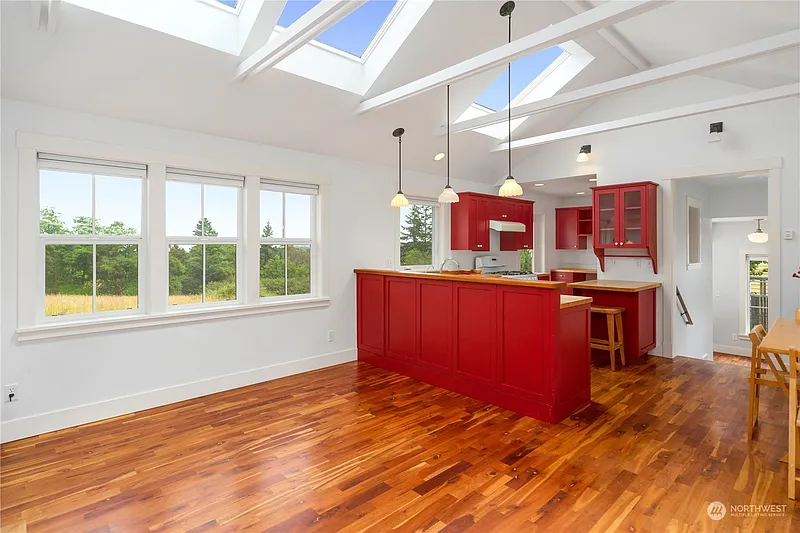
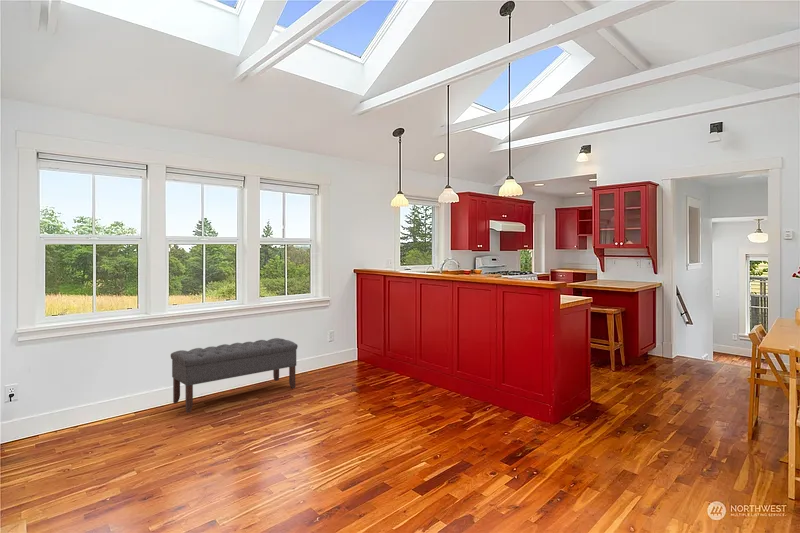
+ bench [170,337,299,414]
